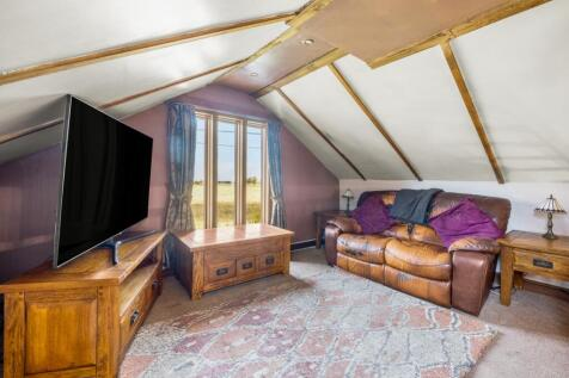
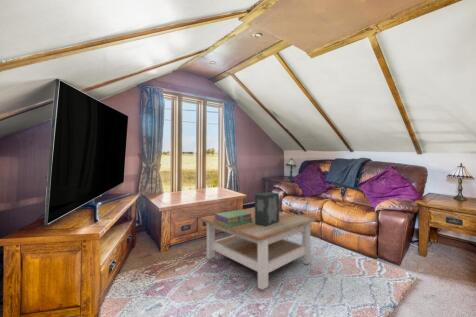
+ decorative box [254,191,280,227]
+ stack of books [214,209,253,228]
+ coffee table [200,206,317,291]
